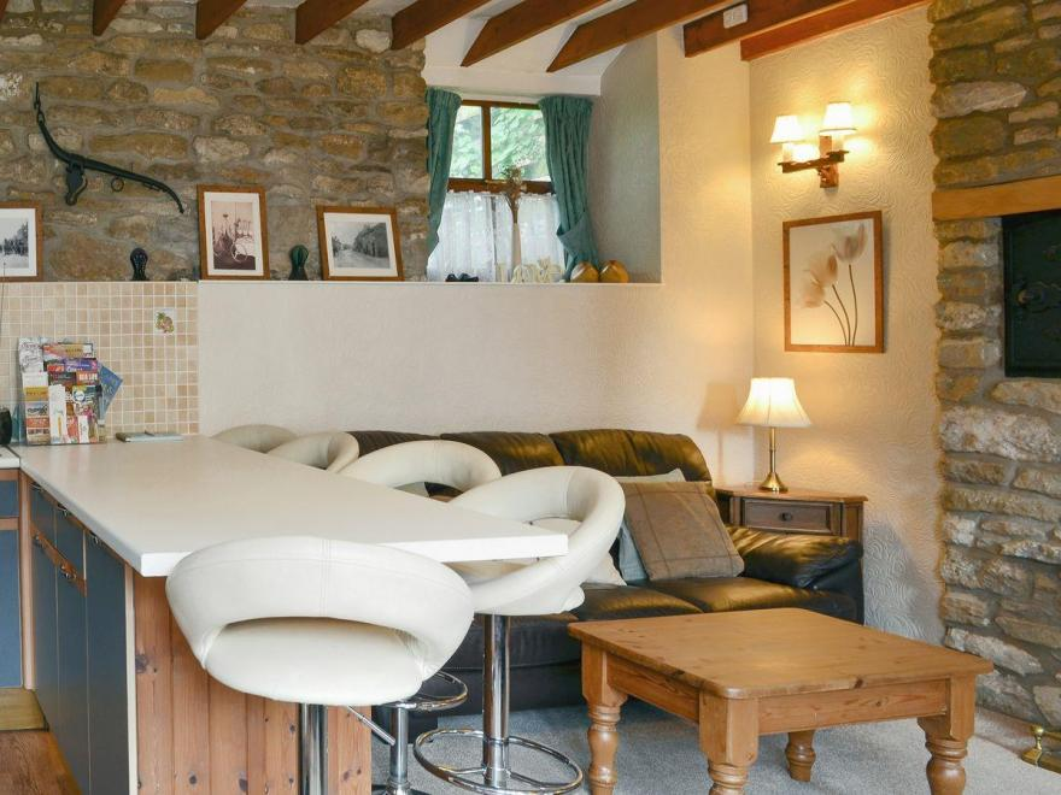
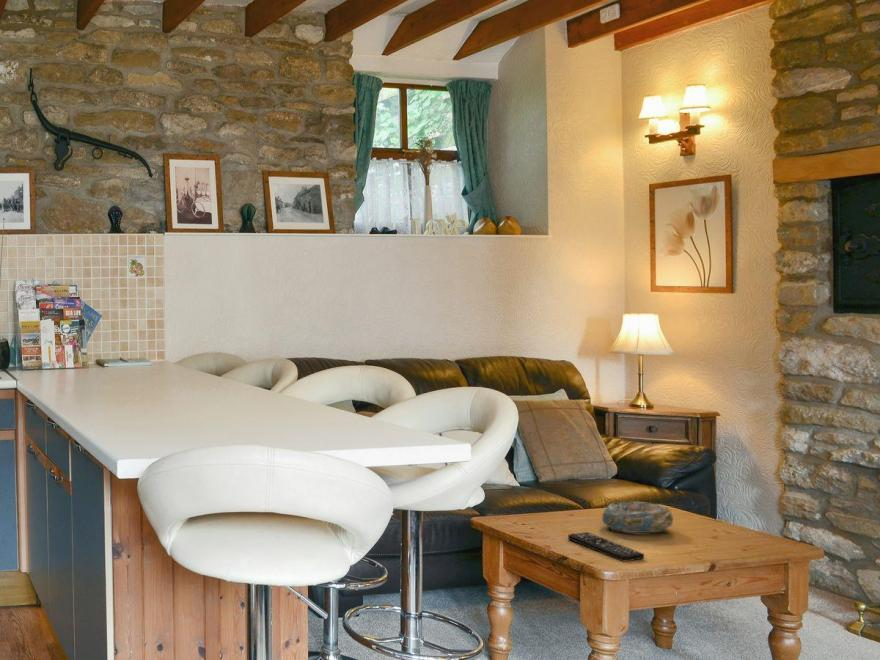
+ remote control [567,531,645,562]
+ decorative bowl [601,500,675,535]
